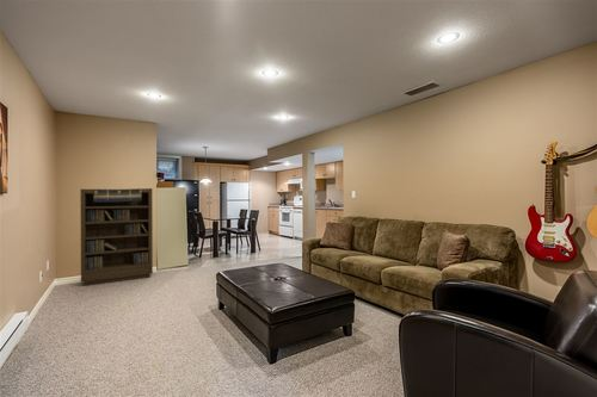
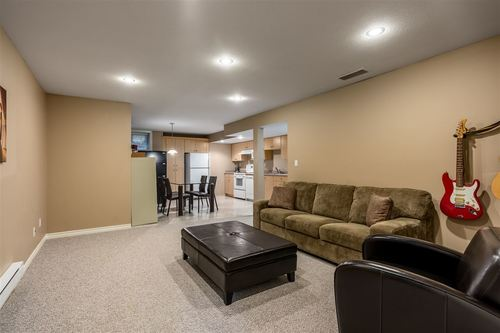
- bookcase [79,187,154,286]
